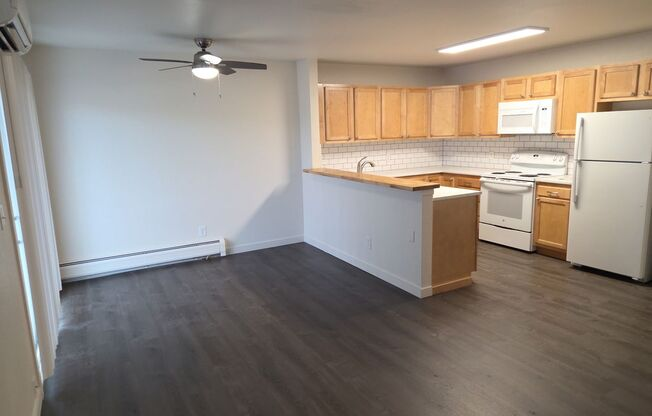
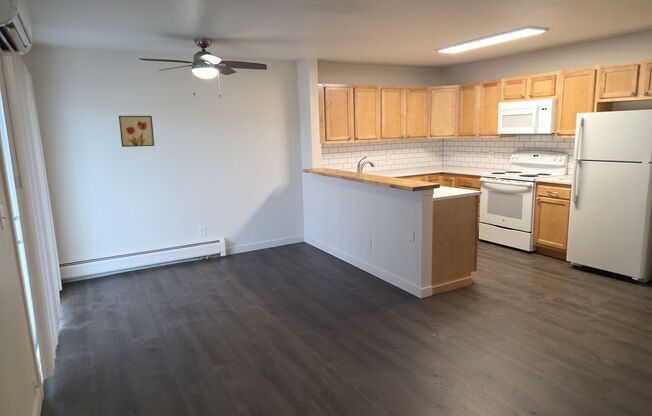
+ wall art [118,115,155,148]
